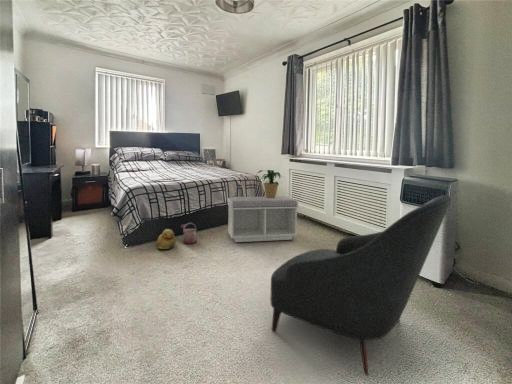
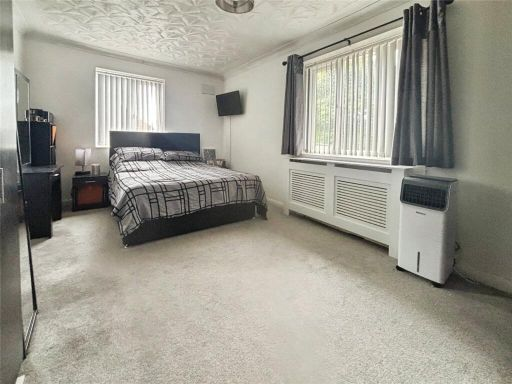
- rubber duck [156,228,177,250]
- bench [227,195,299,243]
- armchair [269,194,452,377]
- potted plant [257,169,284,198]
- watering can [180,222,198,244]
